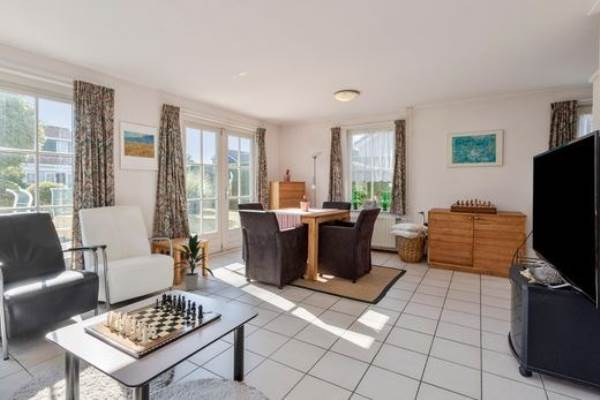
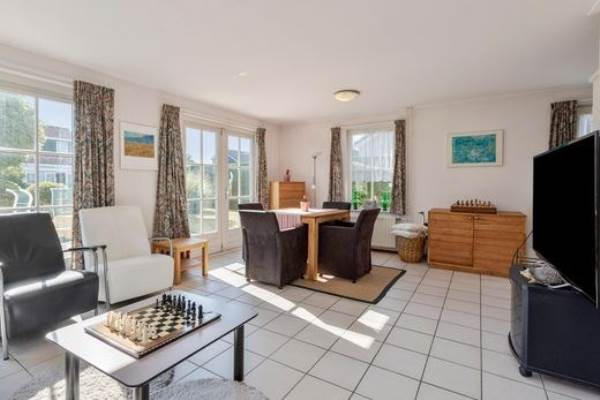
- indoor plant [172,233,215,291]
